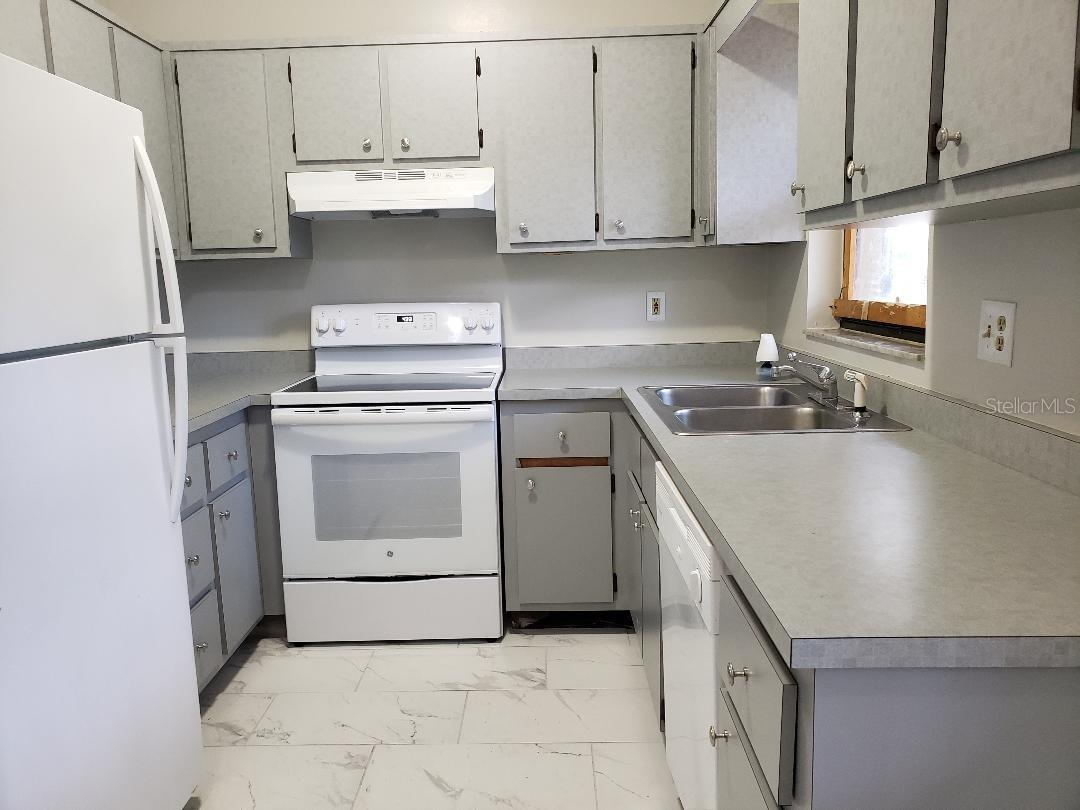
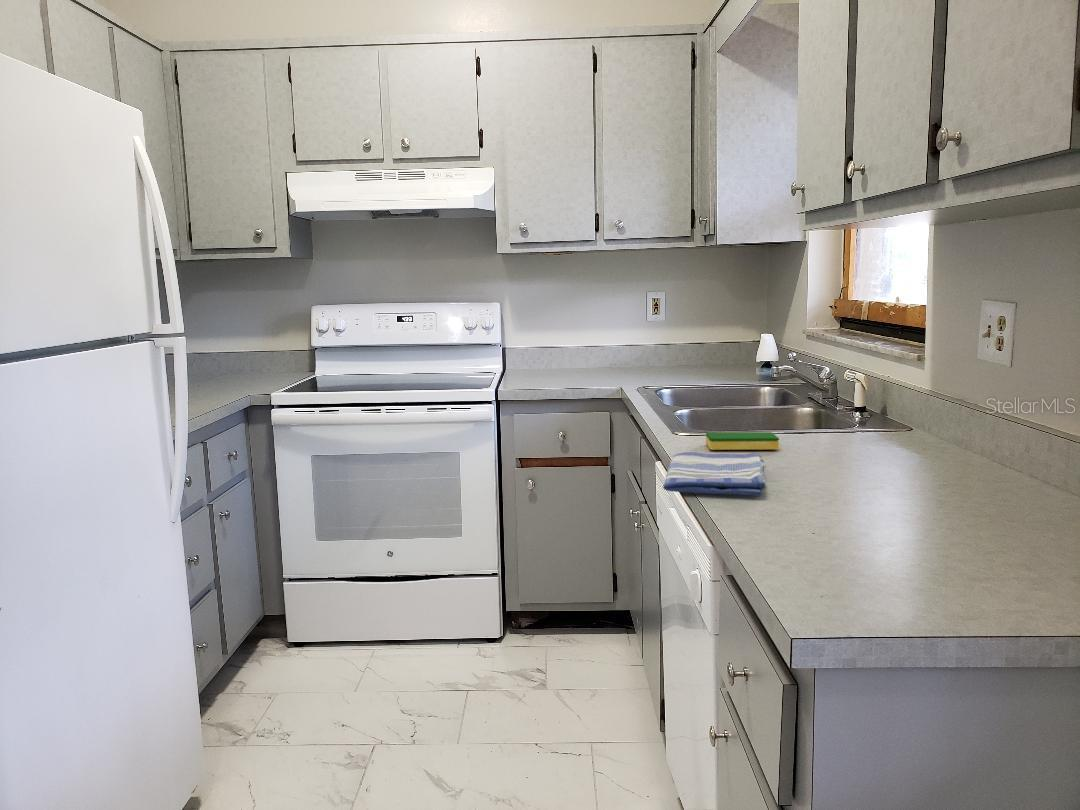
+ dish towel [662,451,766,496]
+ dish sponge [705,431,780,451]
